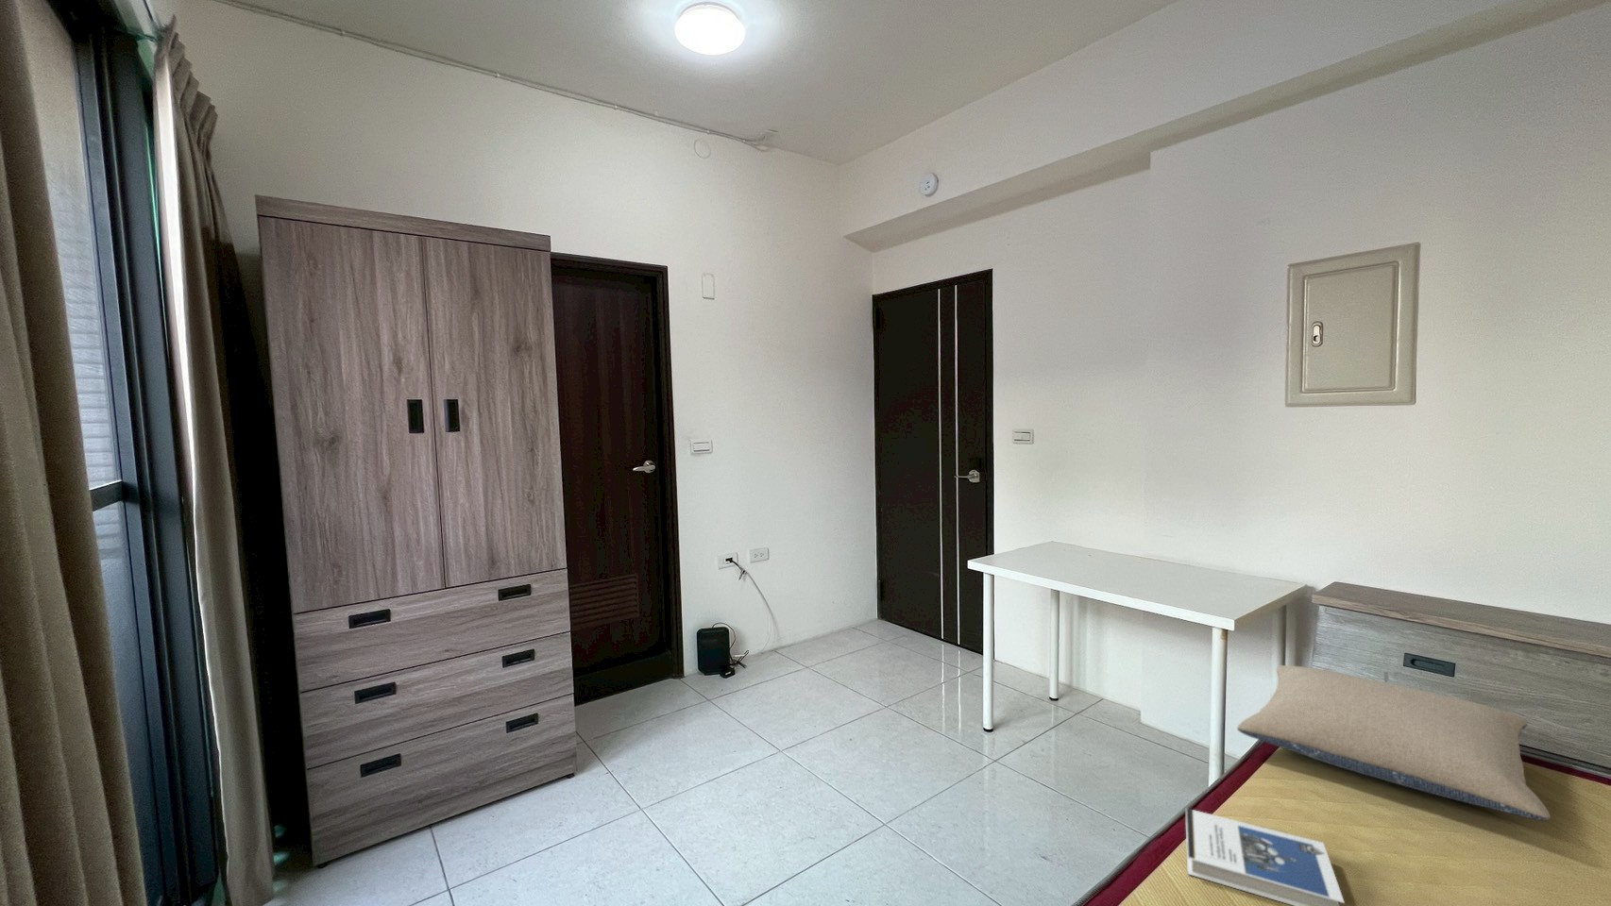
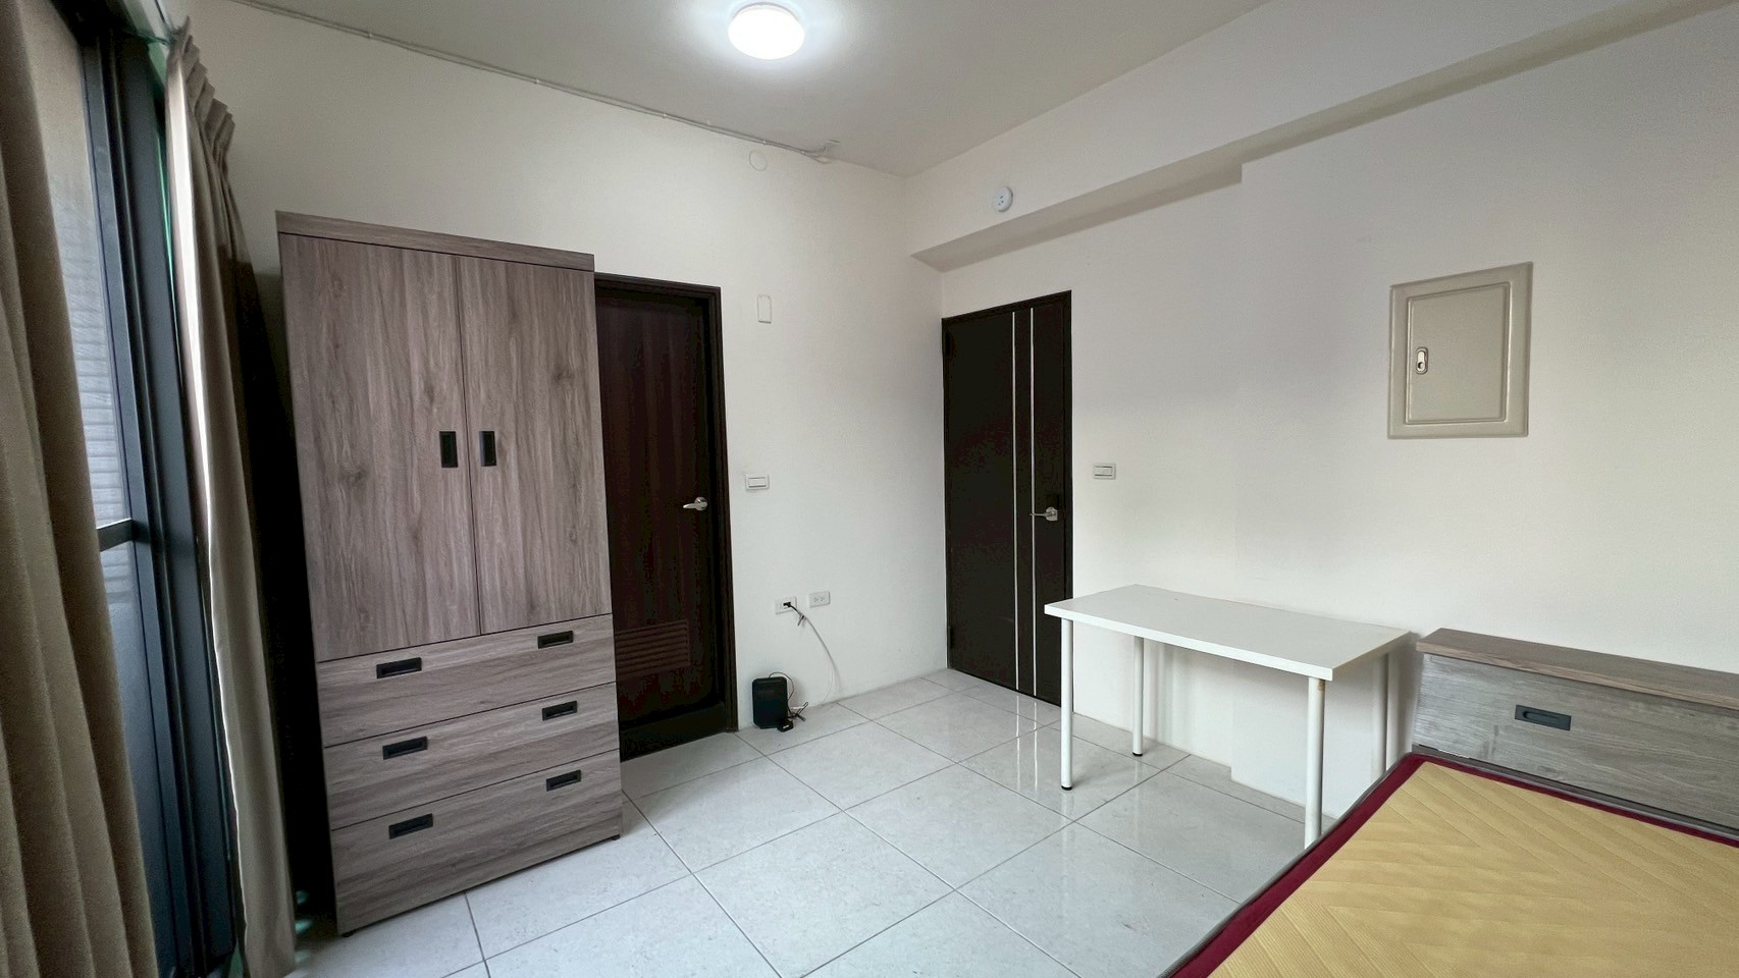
- pillow [1236,665,1551,821]
- hardback book [1185,806,1345,906]
